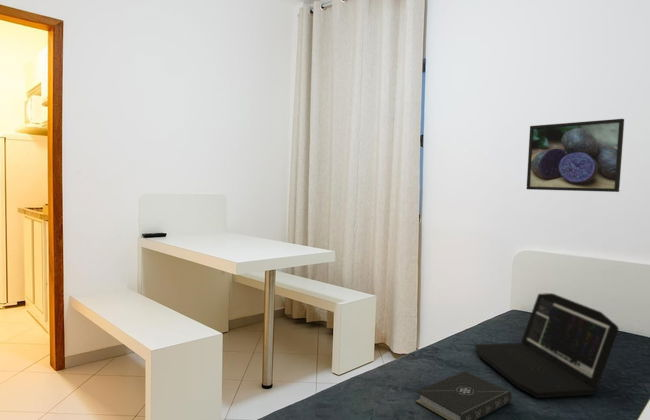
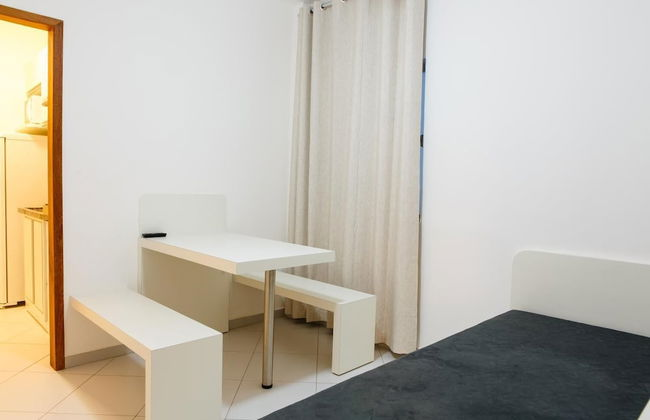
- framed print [526,118,625,193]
- laptop [474,292,620,399]
- book [414,370,512,420]
